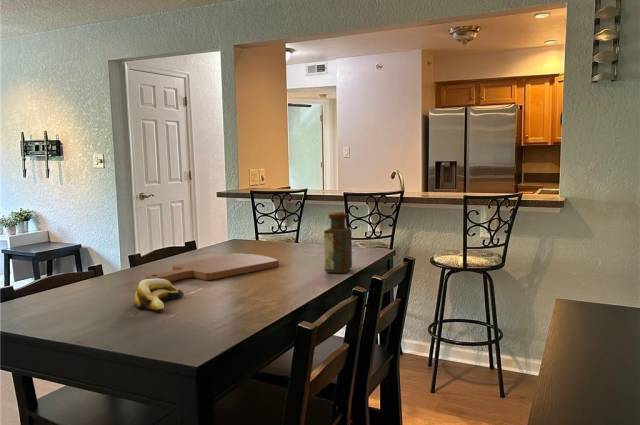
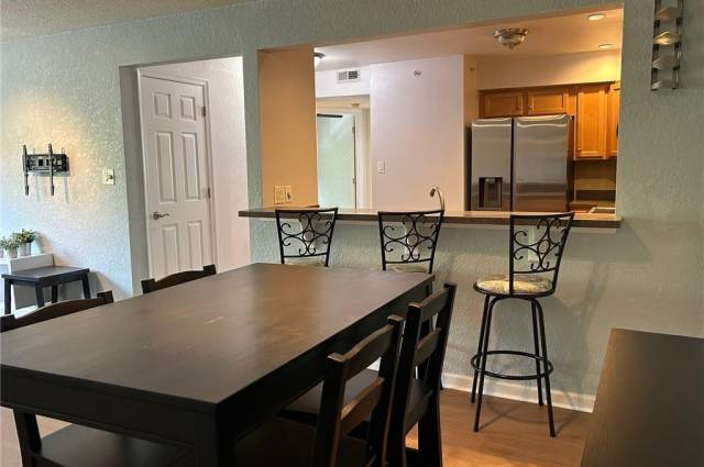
- bottle [323,210,353,274]
- banana [133,278,185,312]
- cutting board [145,252,280,283]
